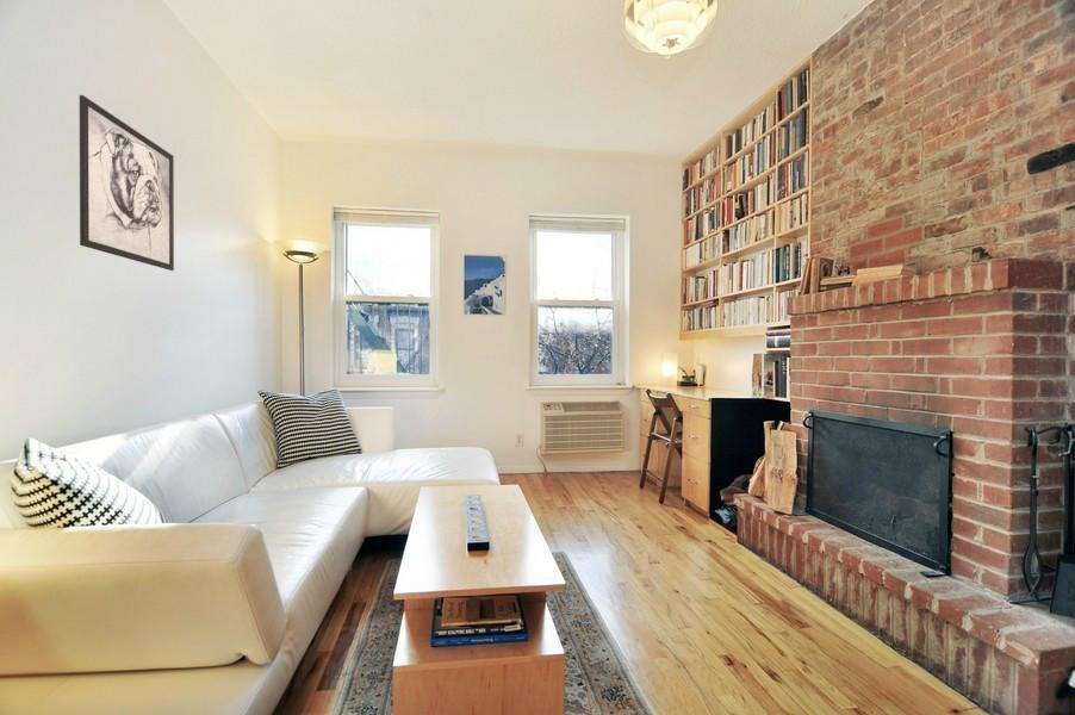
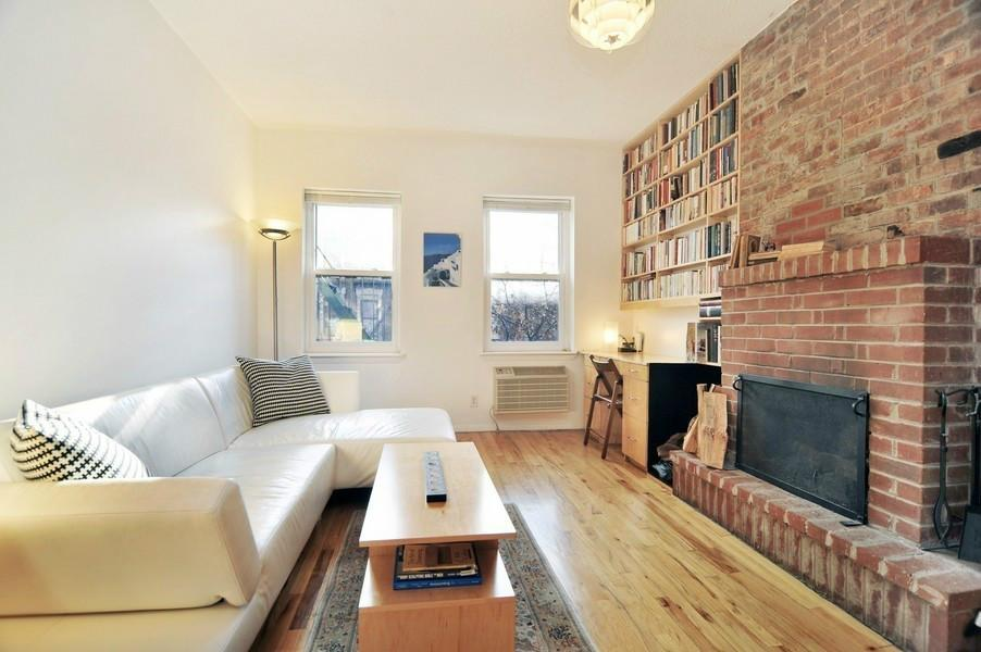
- wall art [79,94,175,272]
